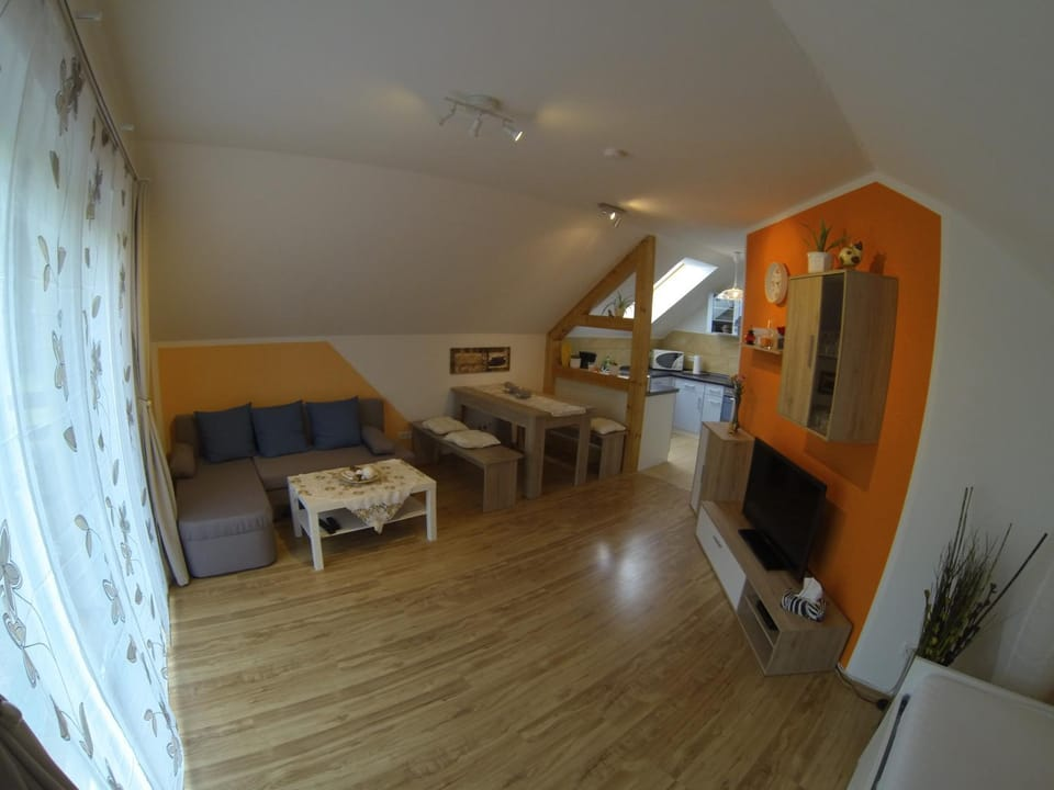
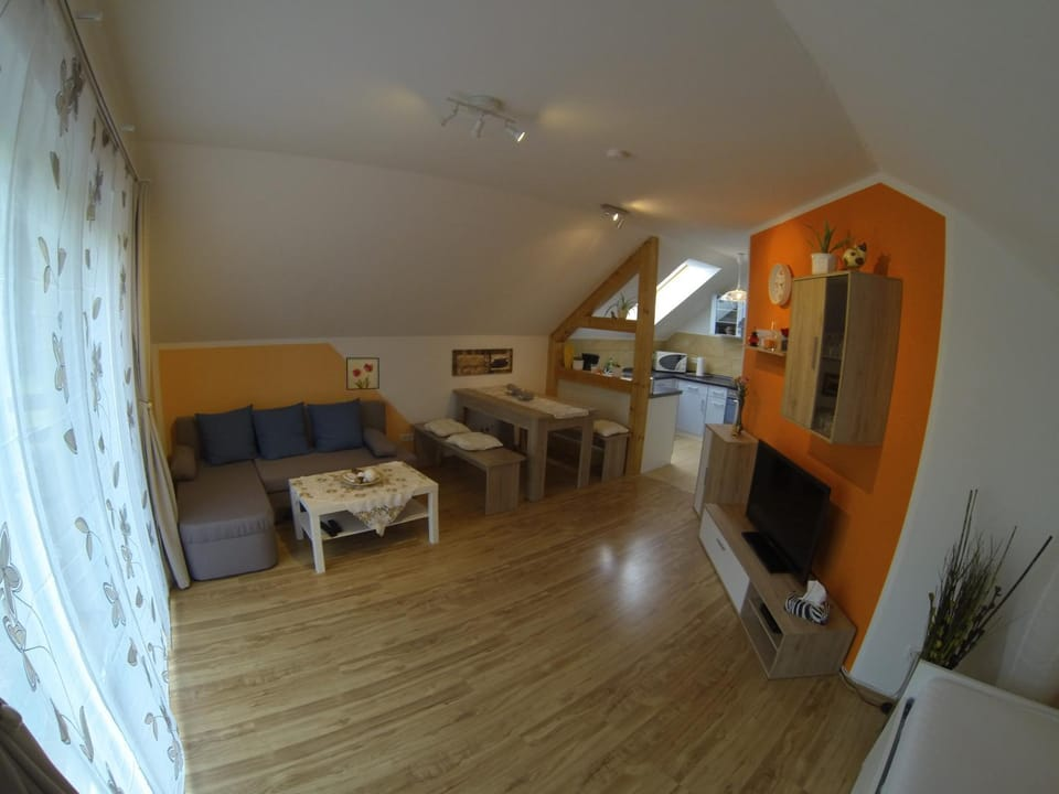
+ wall art [345,356,381,391]
